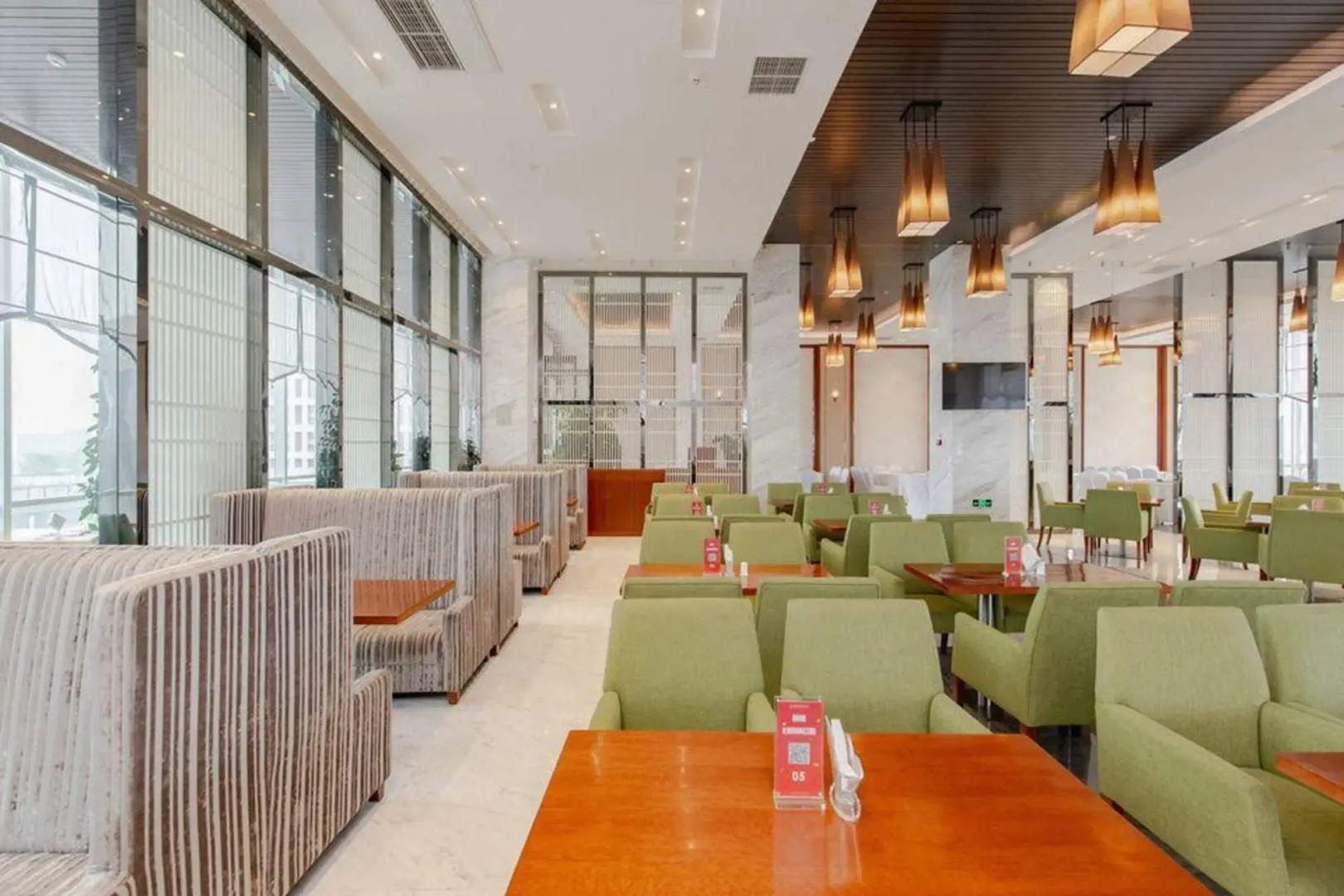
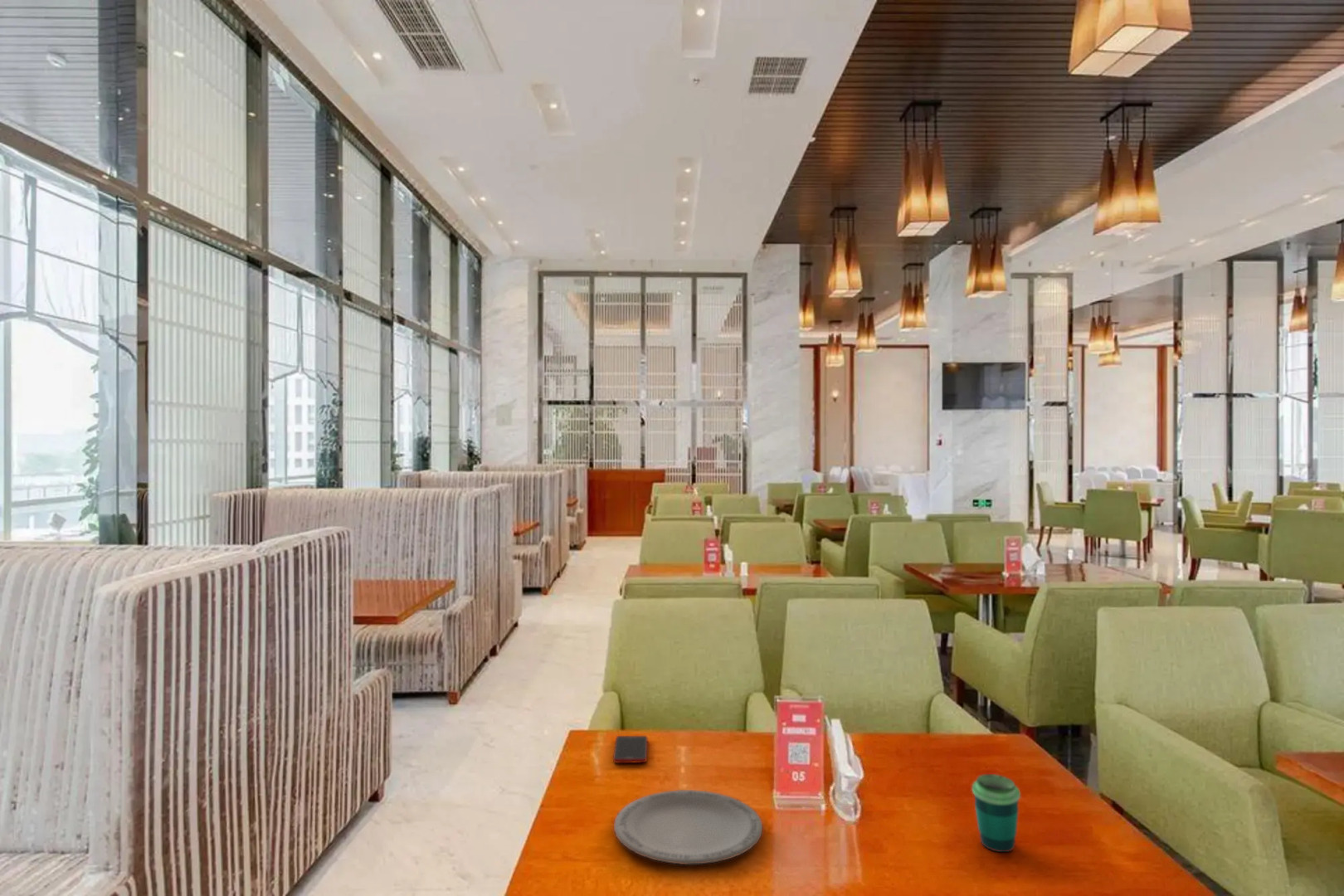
+ plate [613,789,763,865]
+ cell phone [612,735,648,764]
+ cup [971,773,1021,853]
